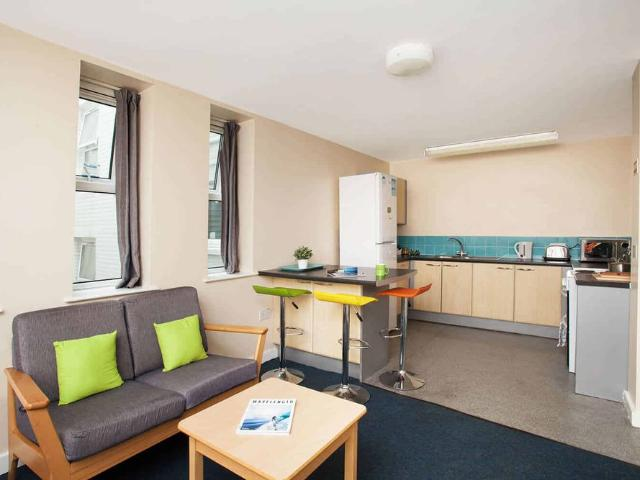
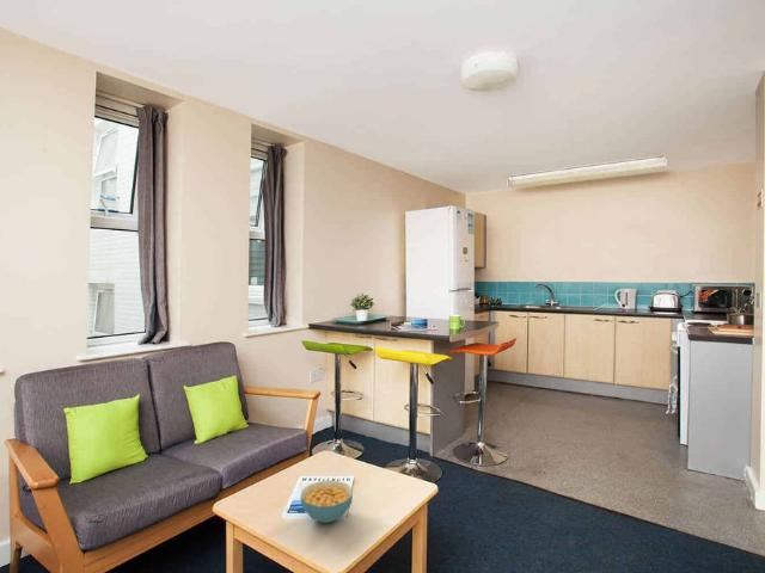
+ cereal bowl [299,480,354,524]
